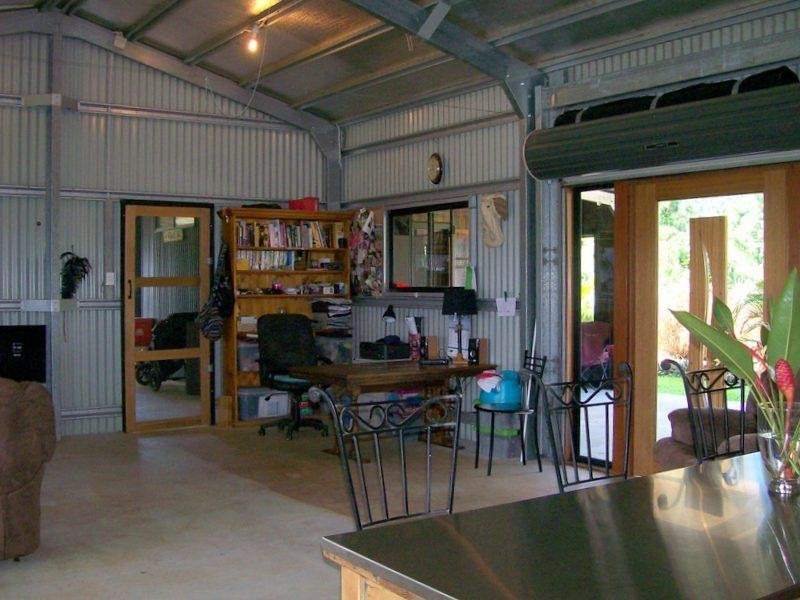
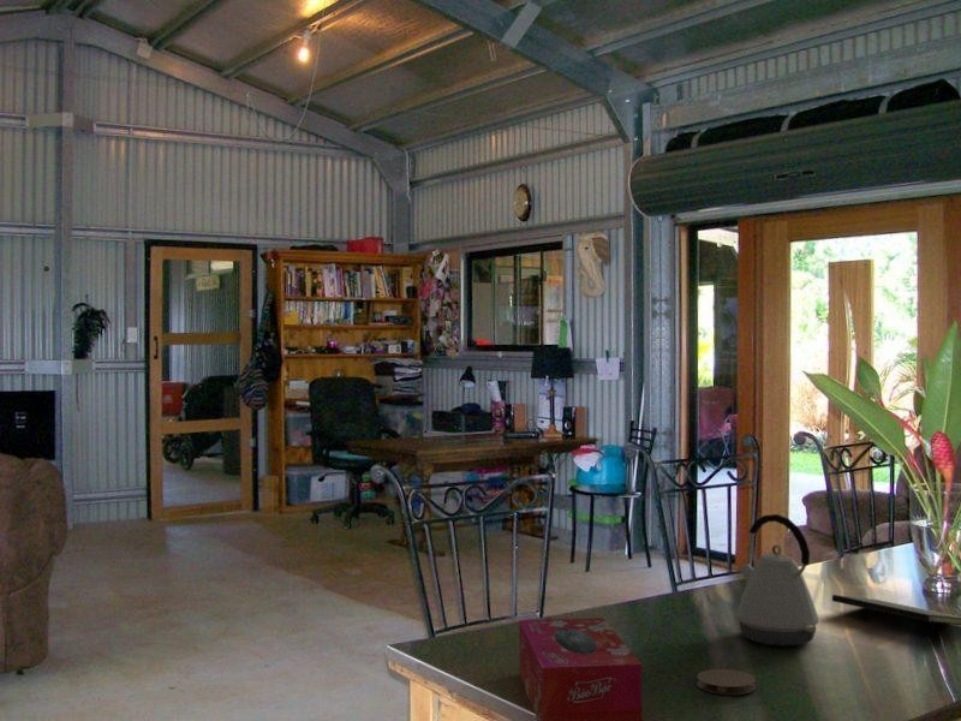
+ coaster [696,668,757,696]
+ tissue box [518,616,644,721]
+ kettle [735,513,819,648]
+ notepad [831,594,961,639]
